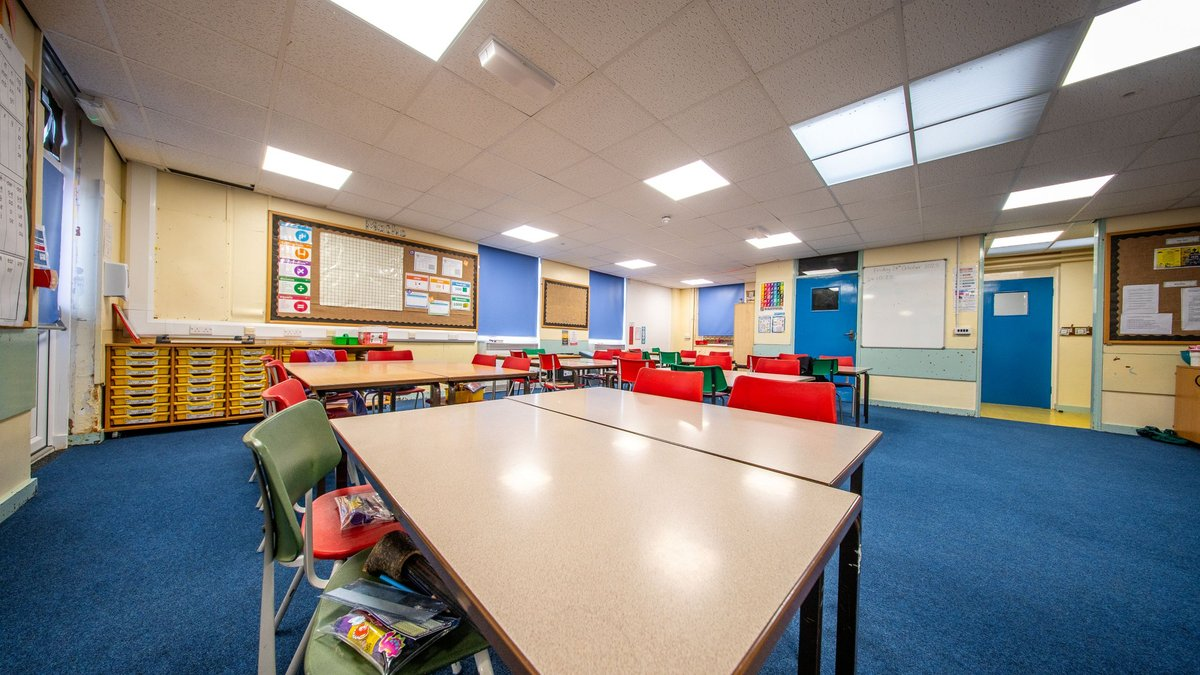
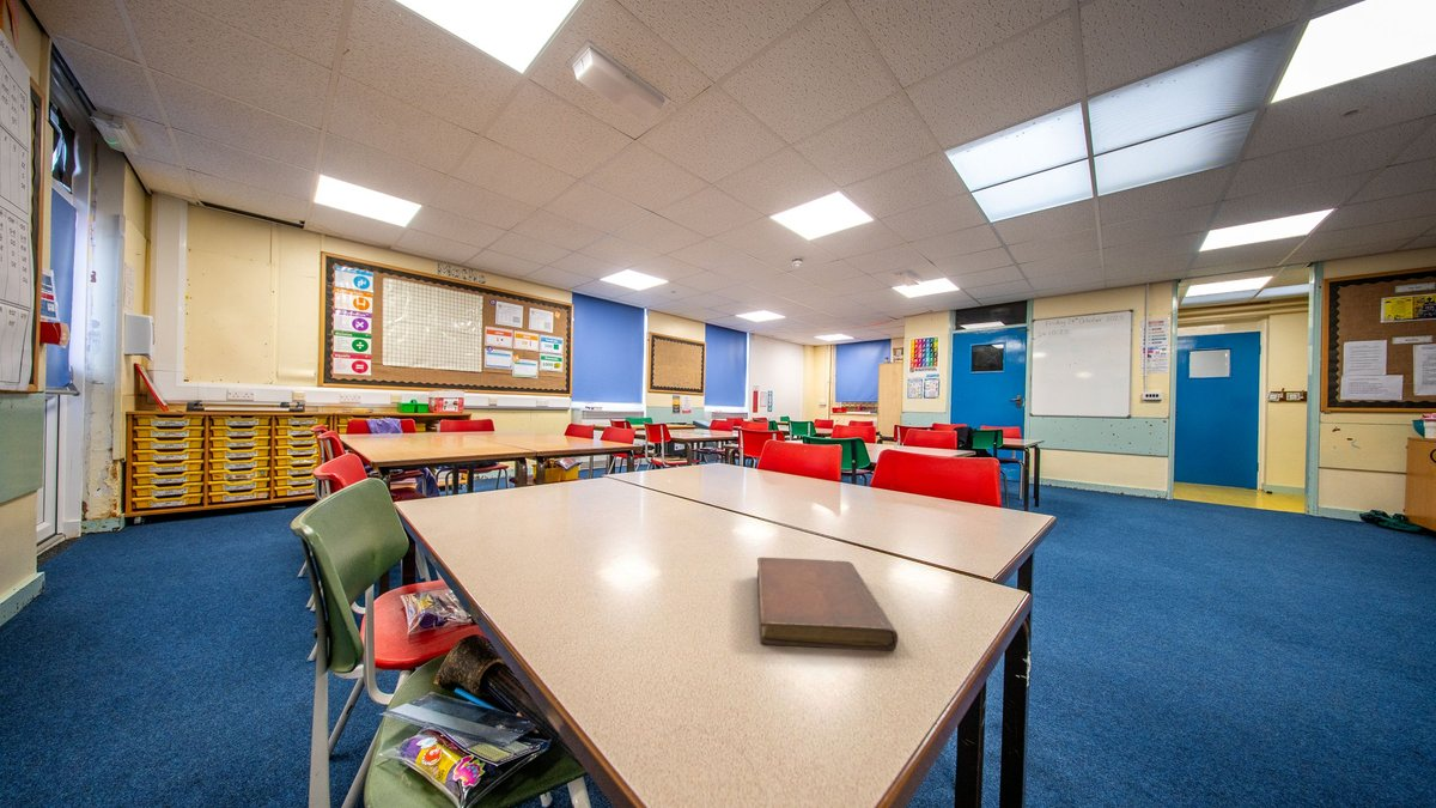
+ notebook [756,557,899,652]
